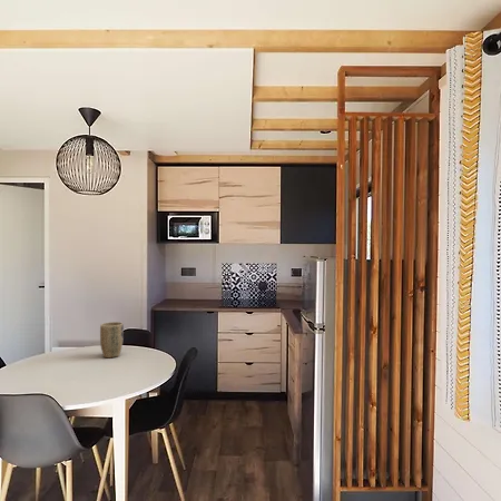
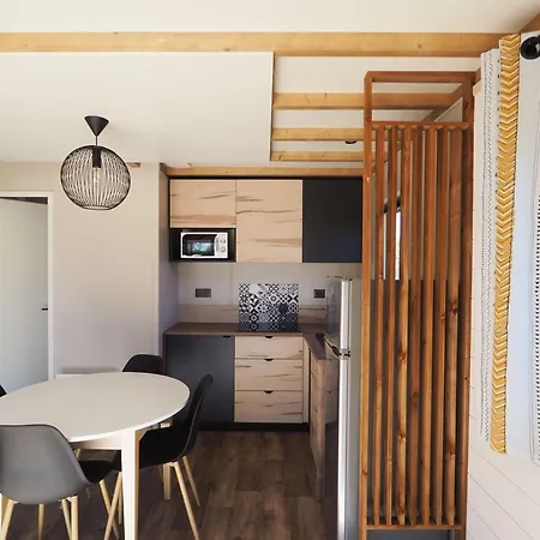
- plant pot [99,321,125,358]
